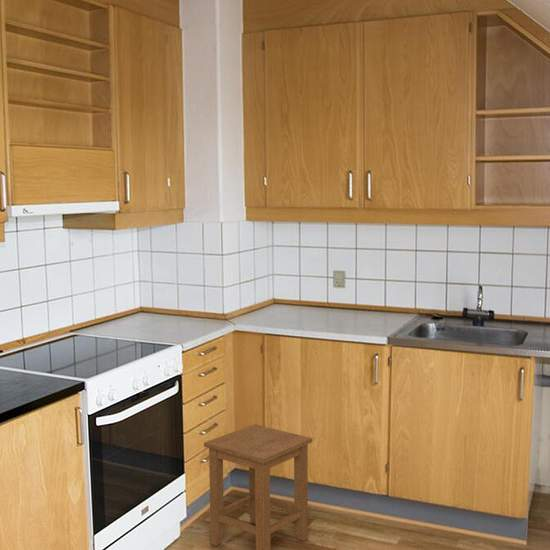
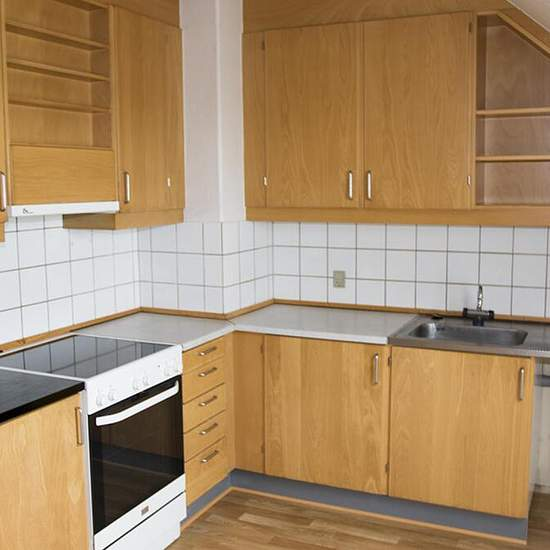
- stool [203,423,313,550]
